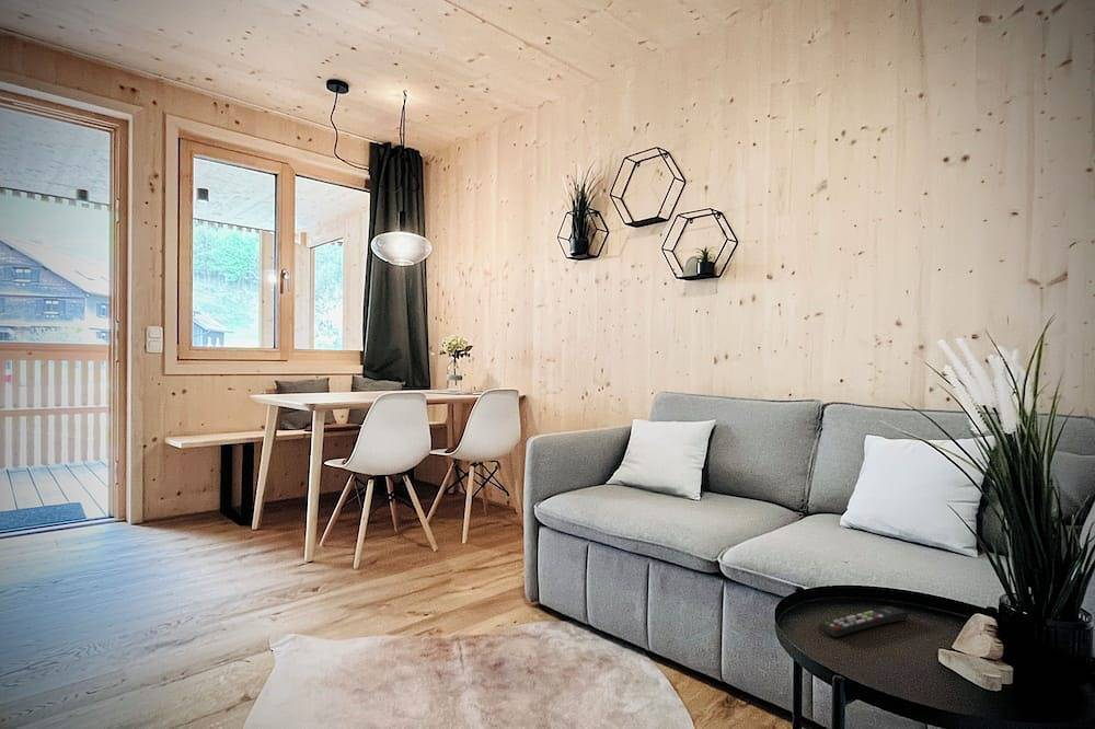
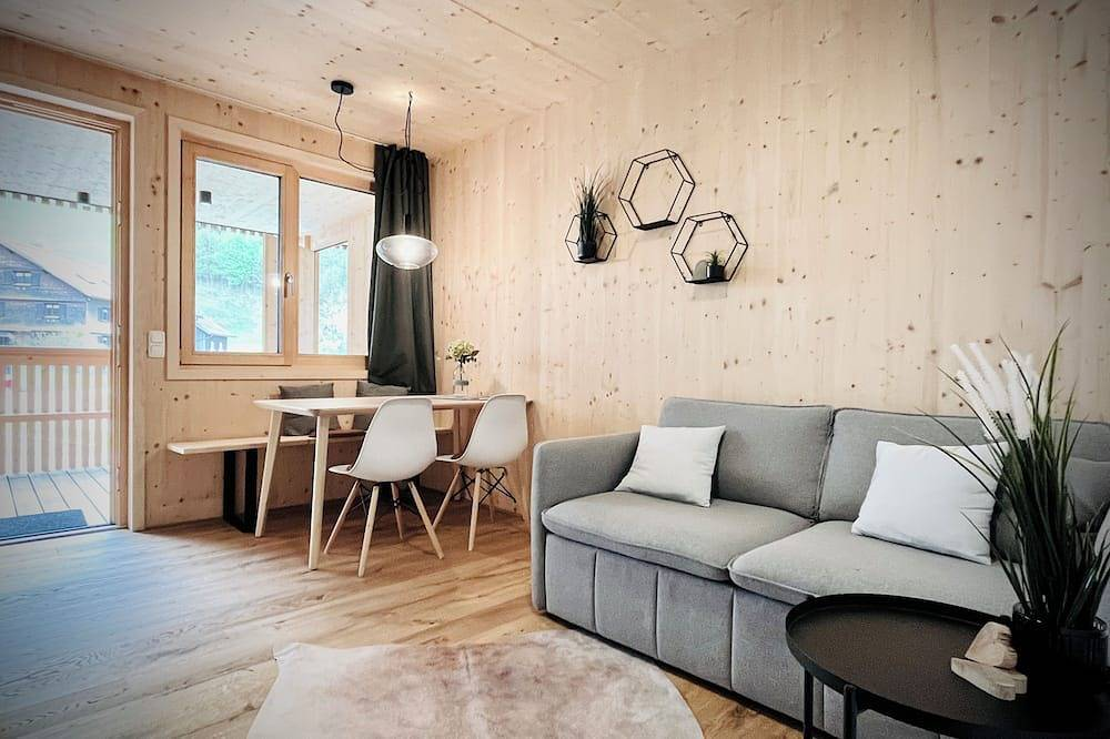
- remote control [817,605,910,638]
